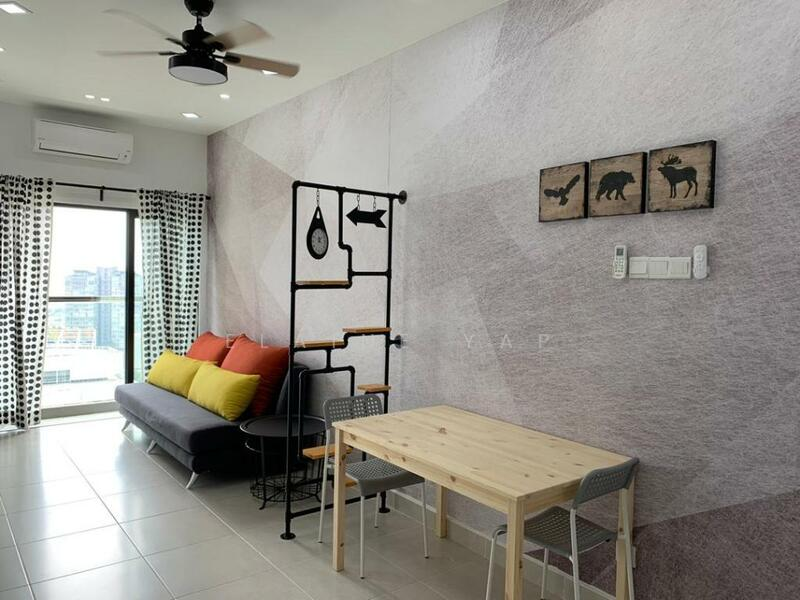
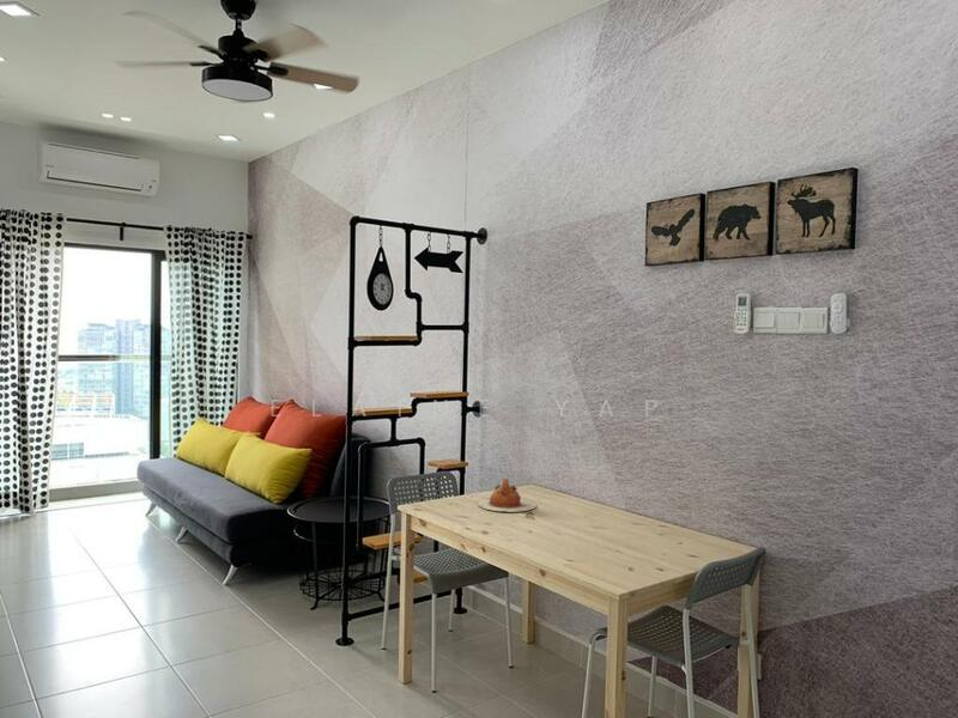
+ teapot [477,477,538,513]
